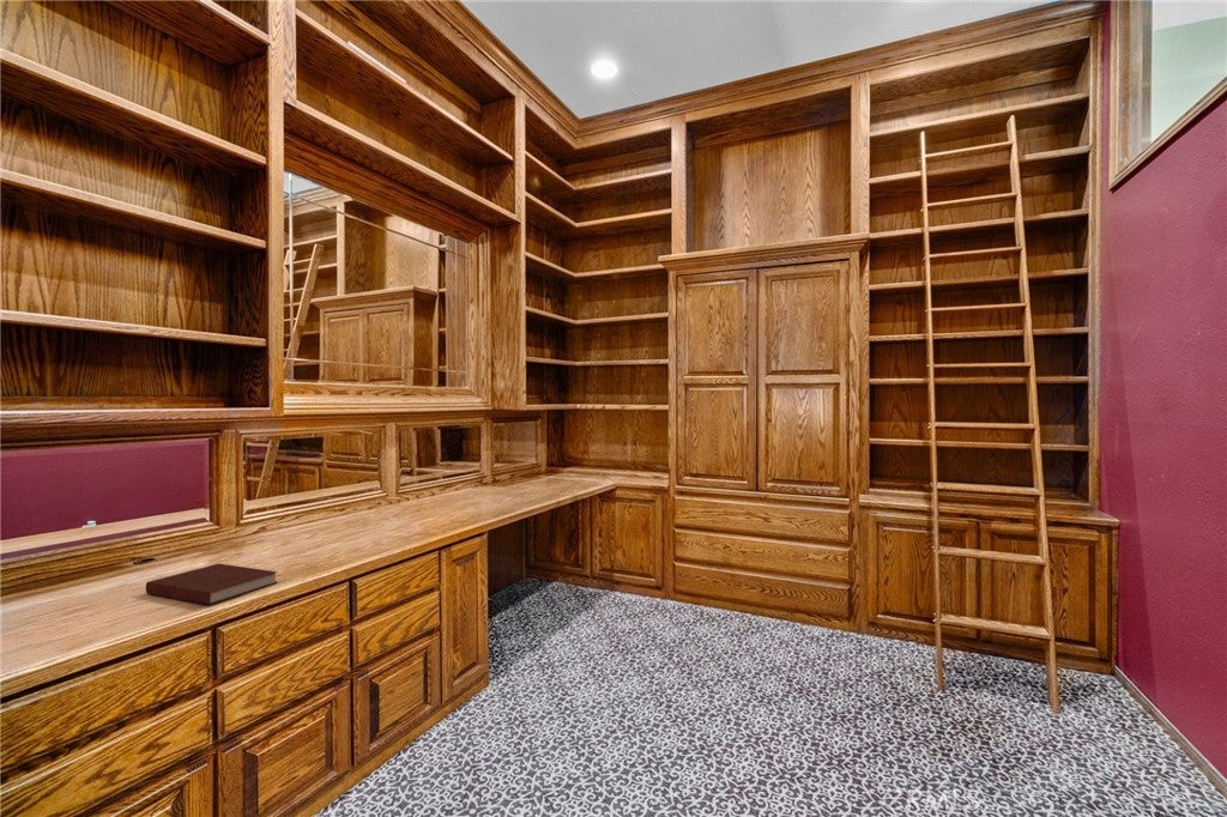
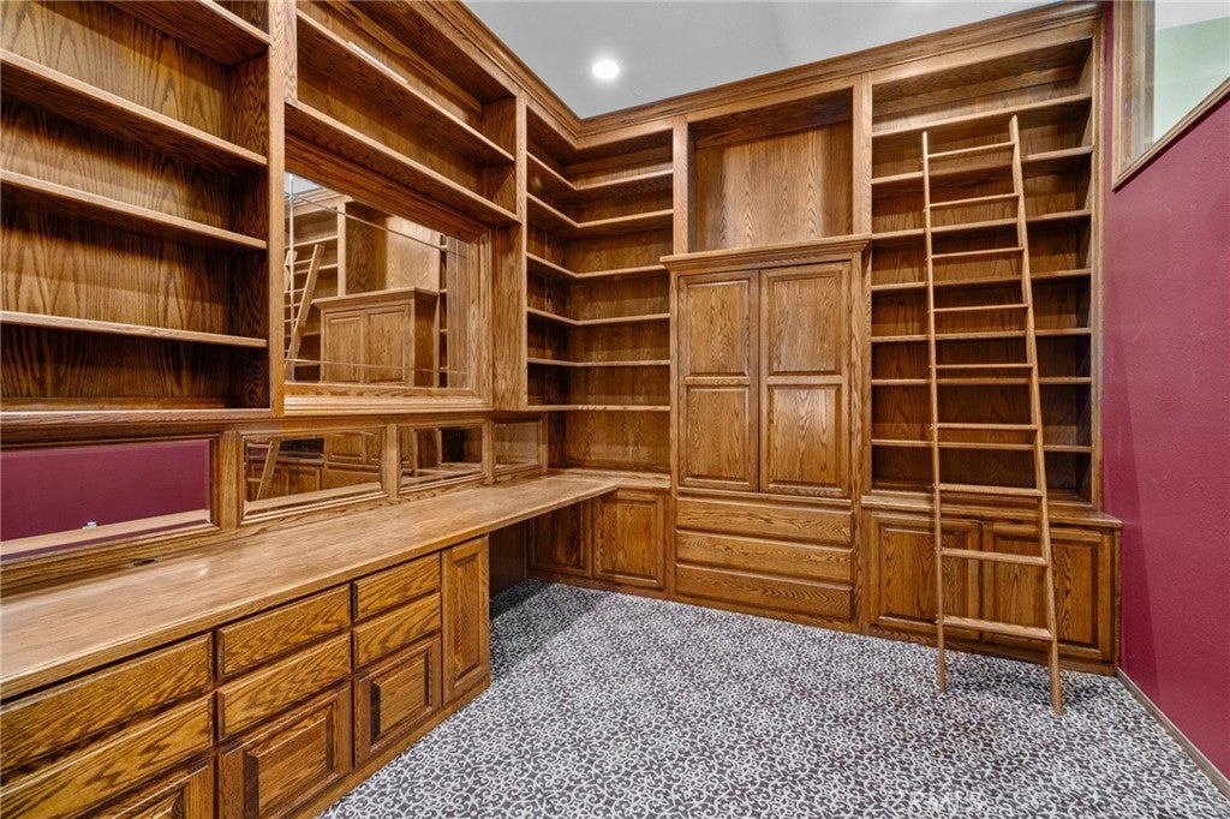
- notebook [145,562,279,606]
